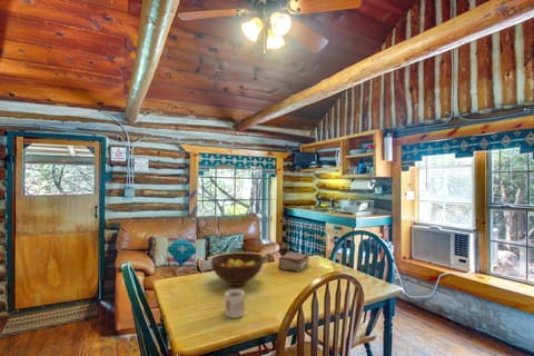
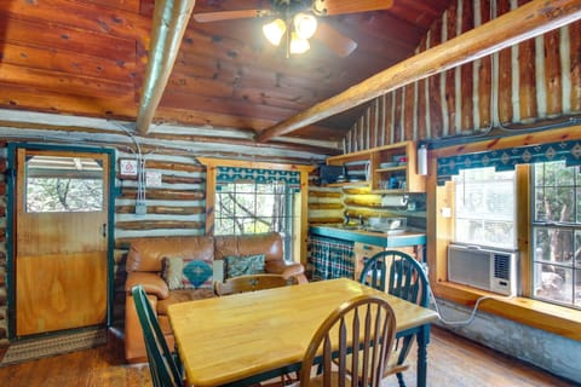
- fruit bowl [210,251,265,287]
- book [277,250,310,274]
- mug [222,288,246,319]
